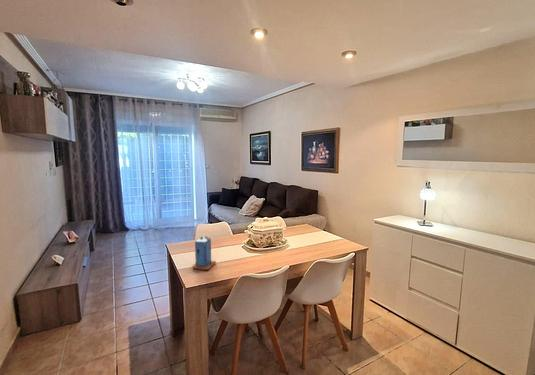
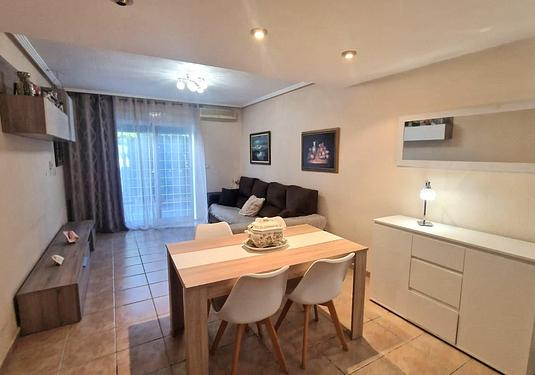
- candle [191,235,217,271]
